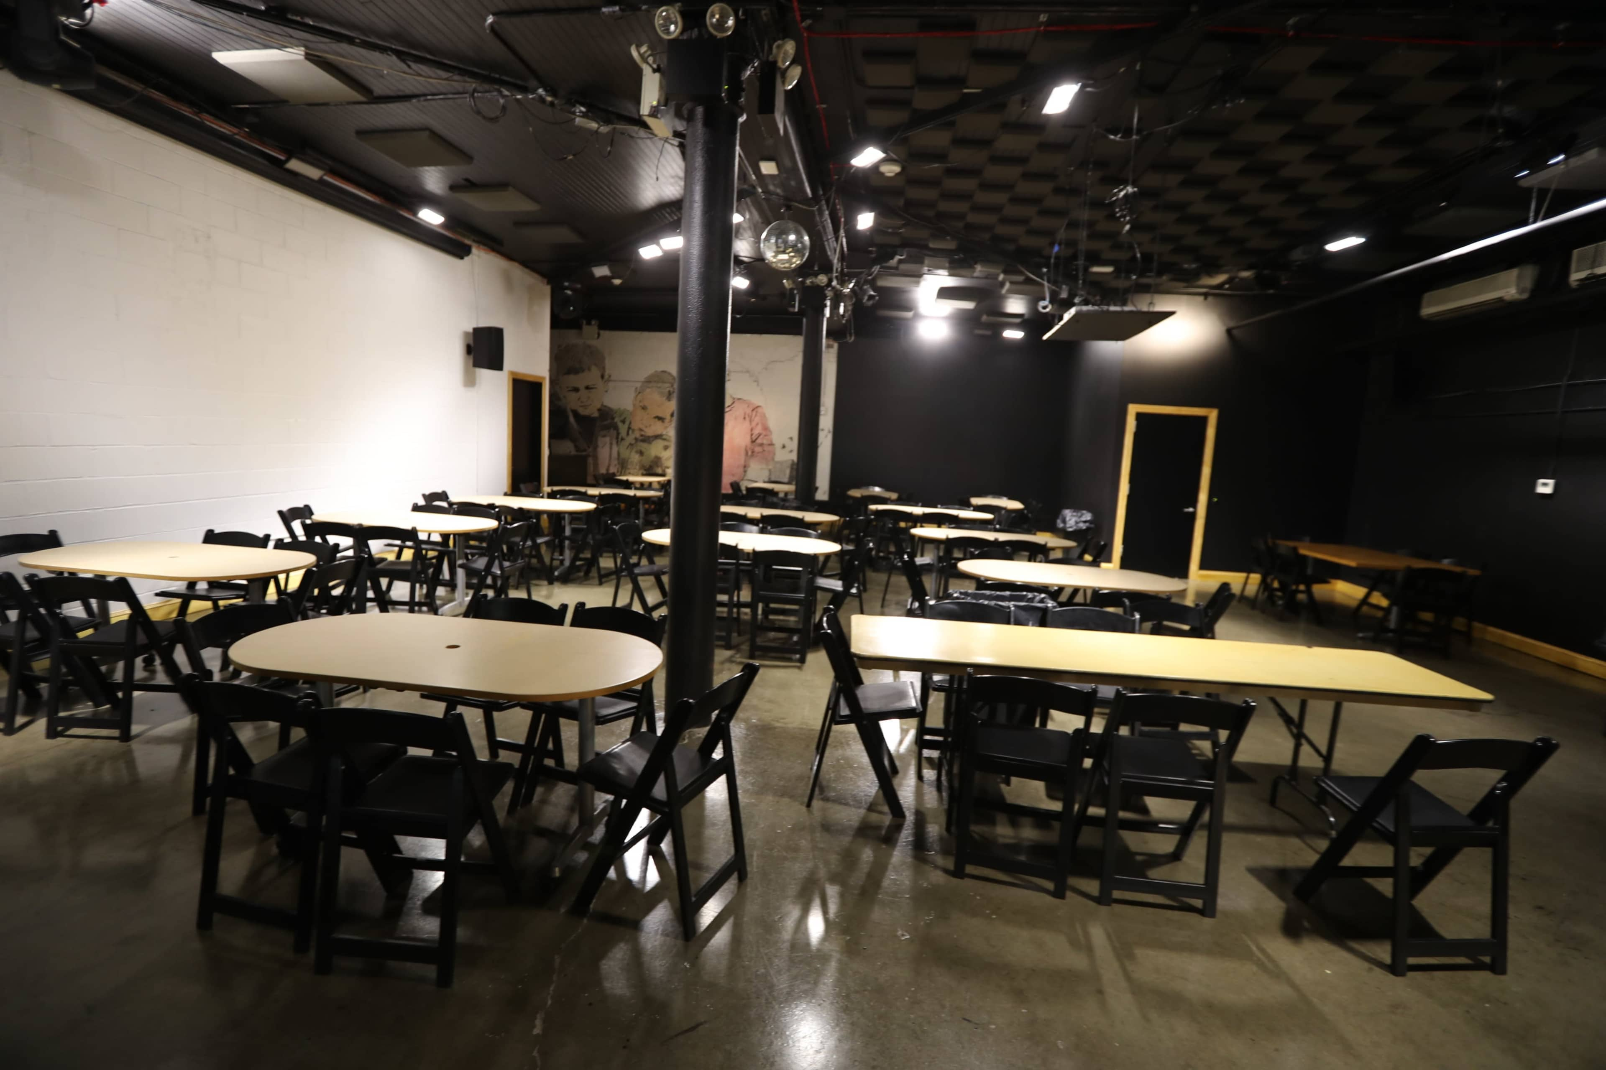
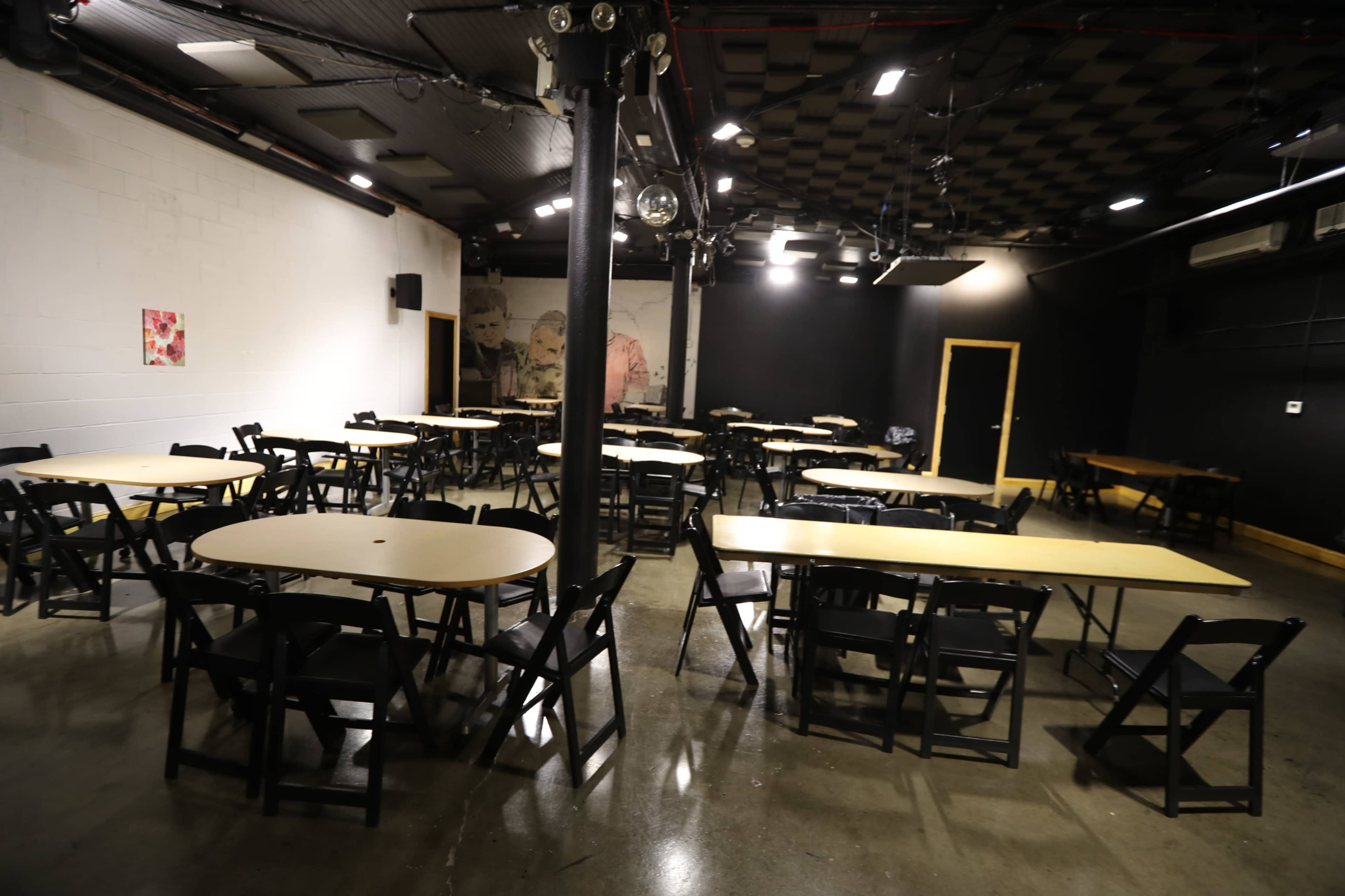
+ wall art [142,308,186,367]
